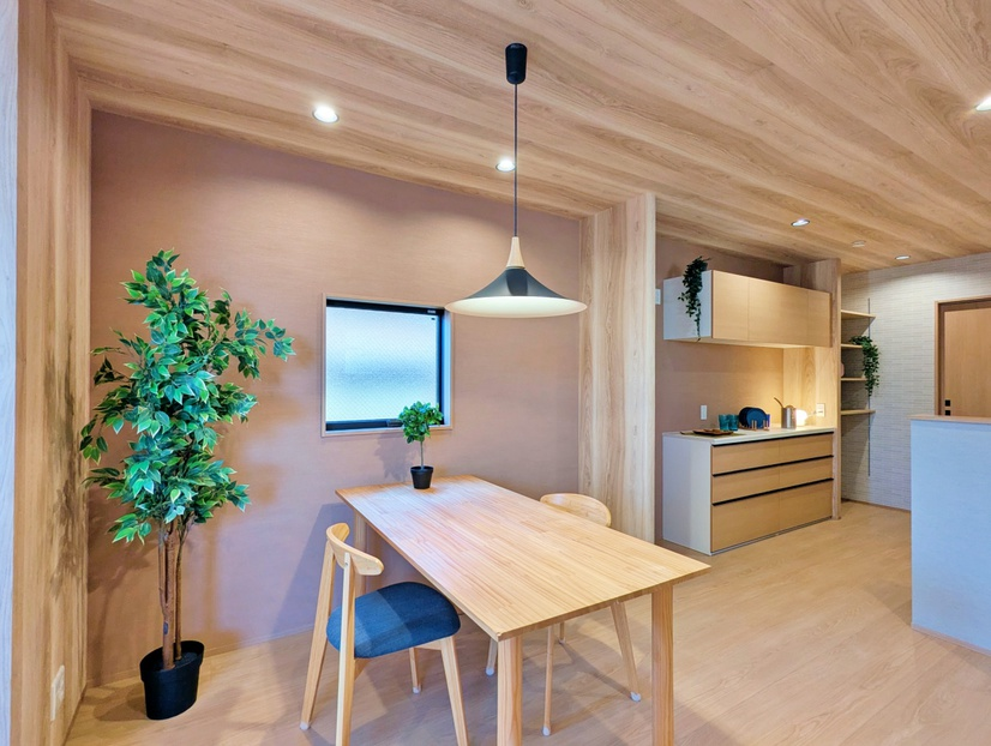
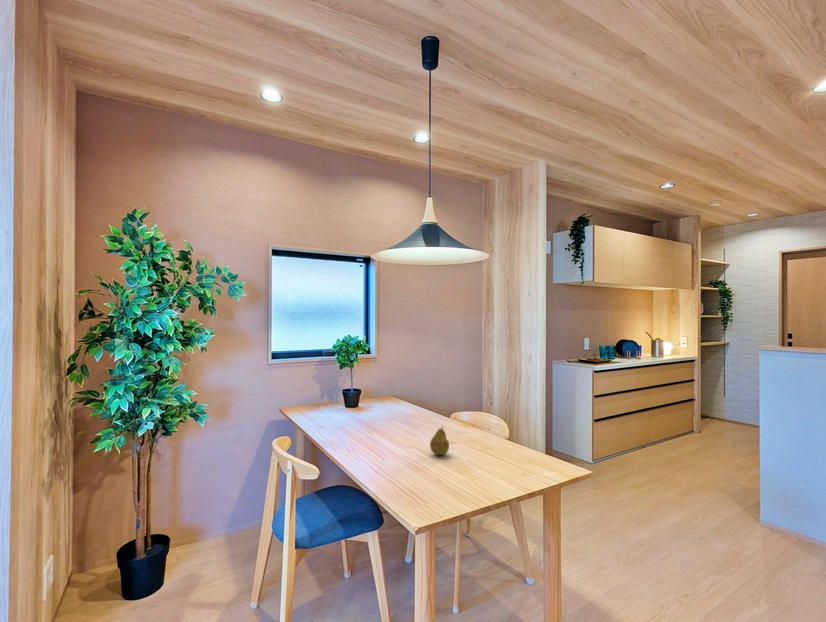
+ fruit [429,425,450,456]
